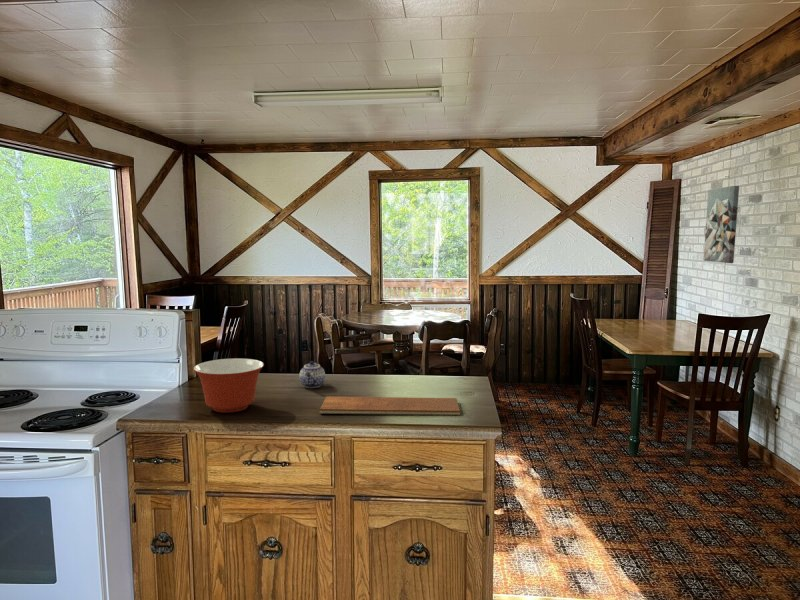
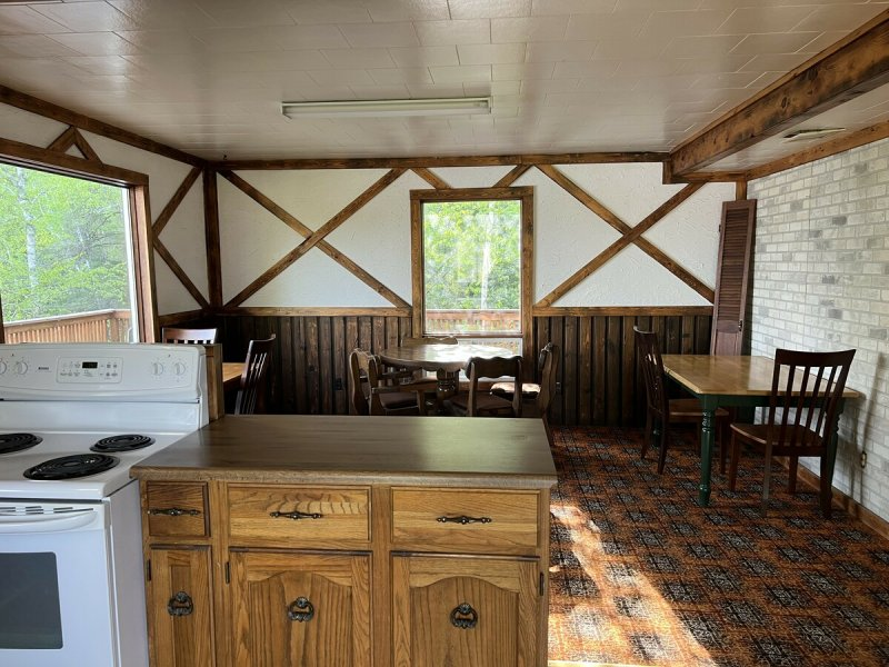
- wall art [702,185,740,264]
- teapot [298,360,326,389]
- mixing bowl [192,358,265,414]
- chopping board [319,396,461,416]
